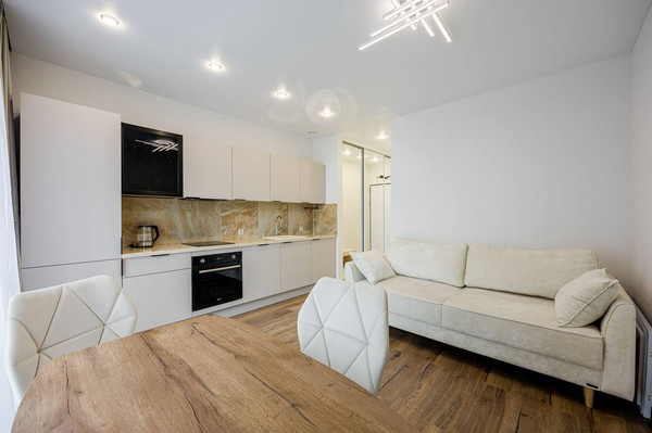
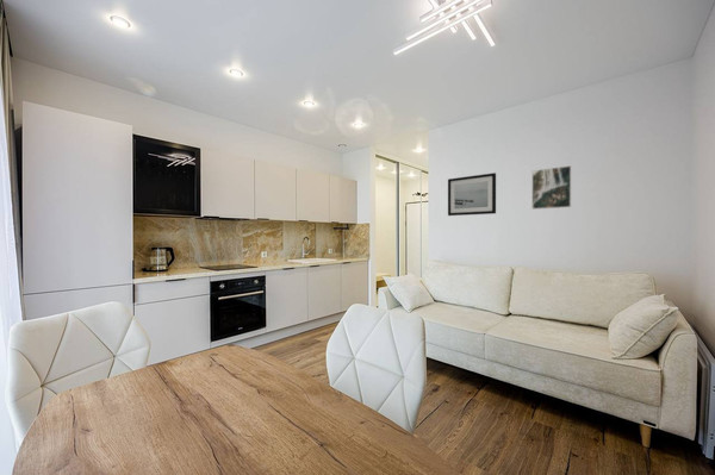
+ wall art [447,171,497,217]
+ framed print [530,164,572,211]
